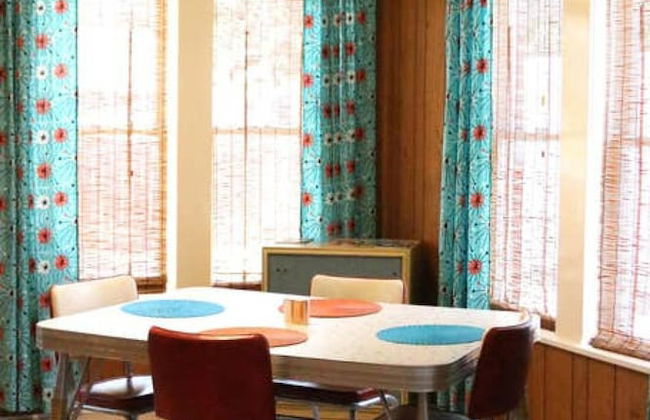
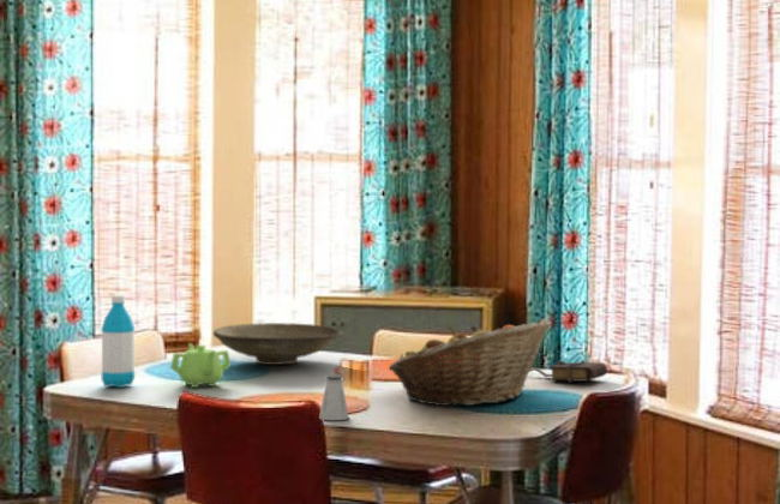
+ decorative bowl [212,322,343,366]
+ fruit basket [388,318,553,407]
+ teapot [169,342,233,389]
+ book [530,359,608,384]
+ saltshaker [318,374,350,421]
+ water bottle [100,294,136,389]
